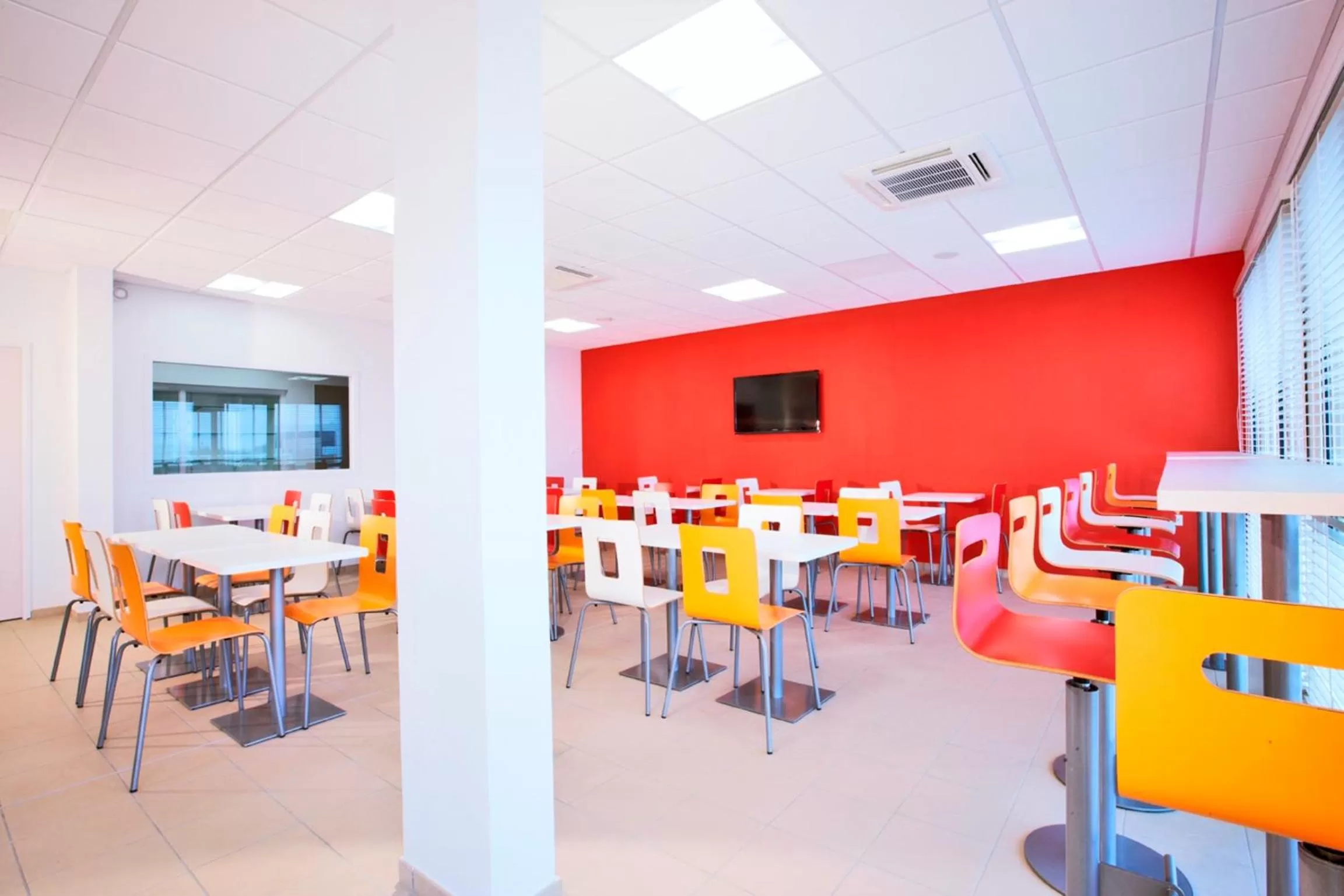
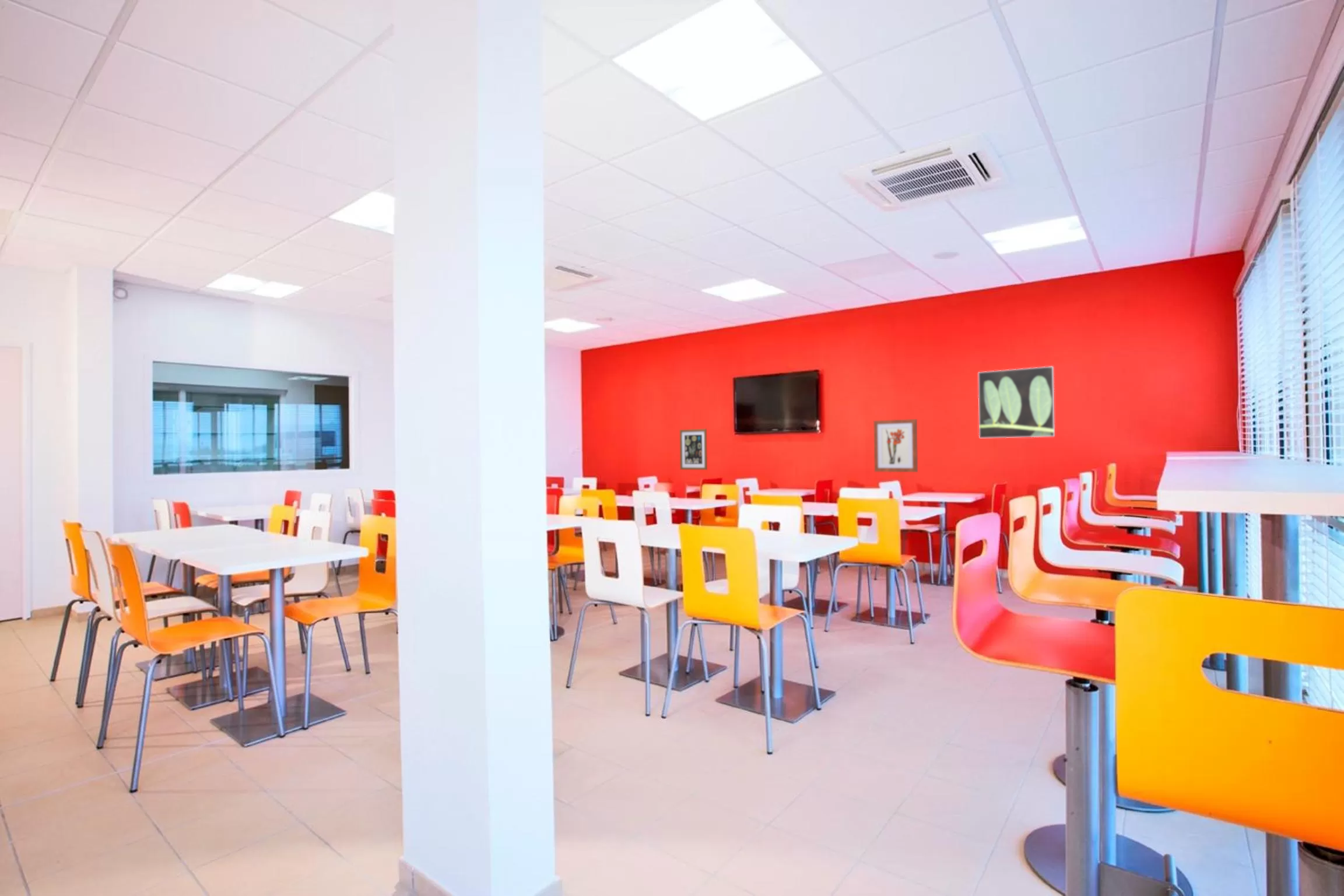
+ wall art [679,428,708,470]
+ wall art [873,419,918,473]
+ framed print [978,366,1055,438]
